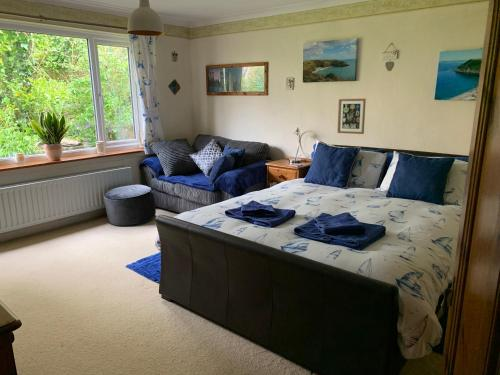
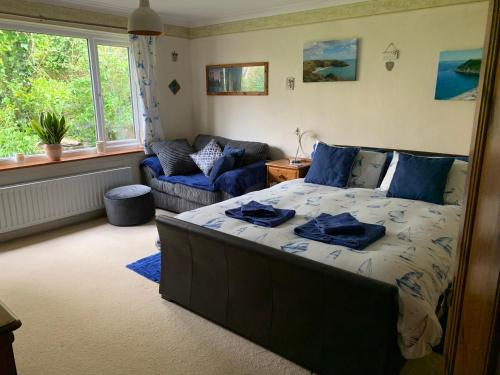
- wall art [336,98,367,135]
